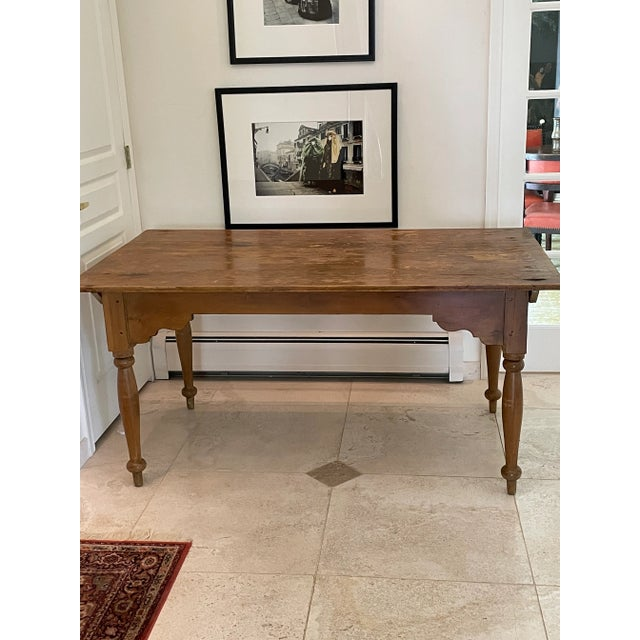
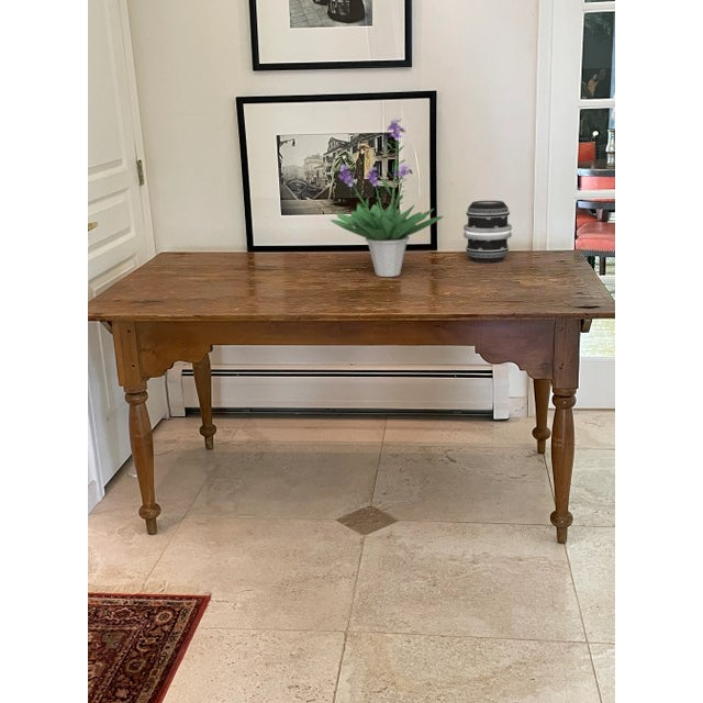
+ speaker [462,200,513,264]
+ potted plant [328,118,444,278]
